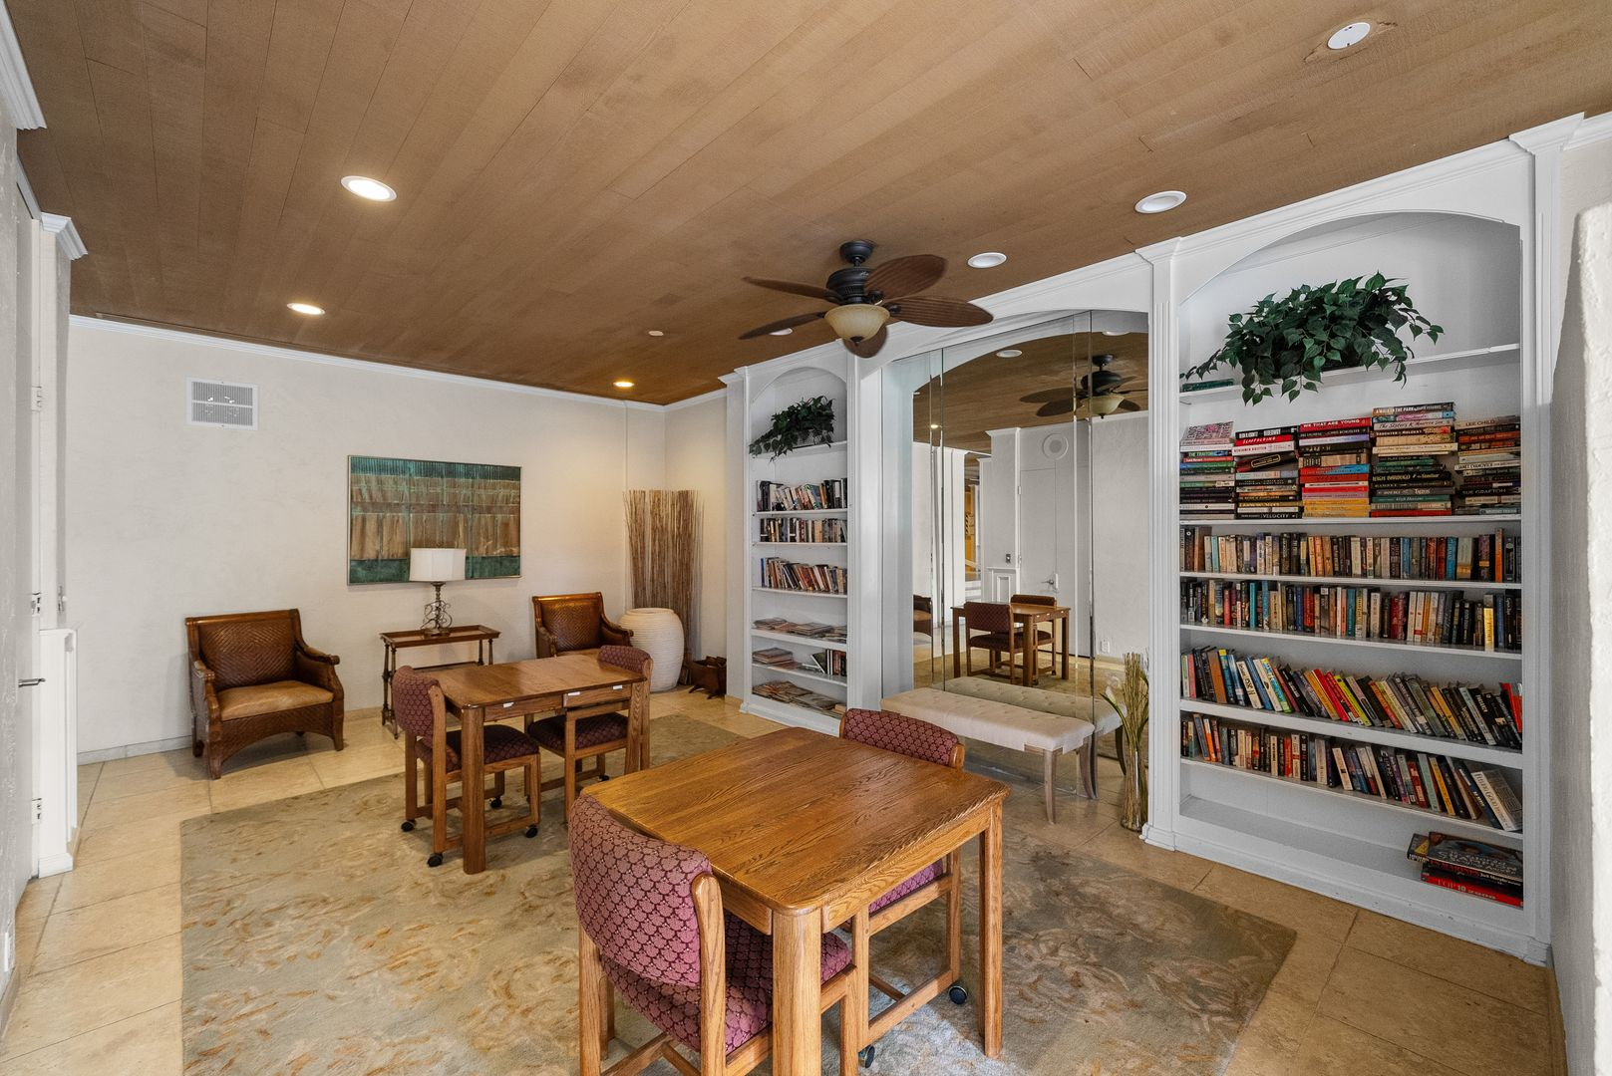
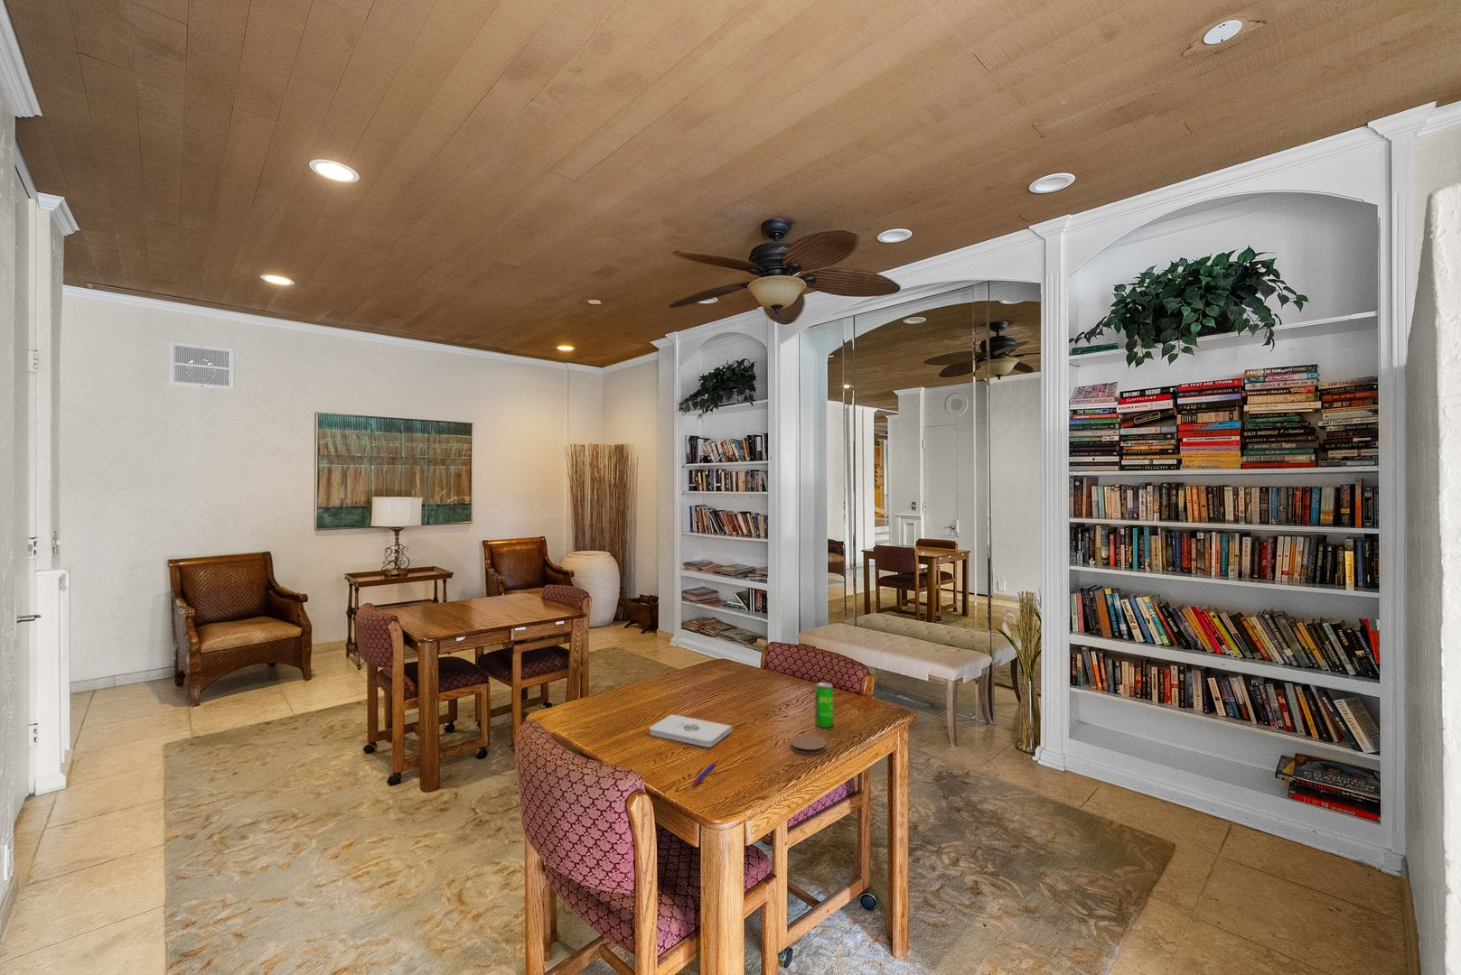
+ notepad [649,713,733,749]
+ beverage can [814,681,835,729]
+ pen [692,761,716,786]
+ coaster [789,733,827,755]
